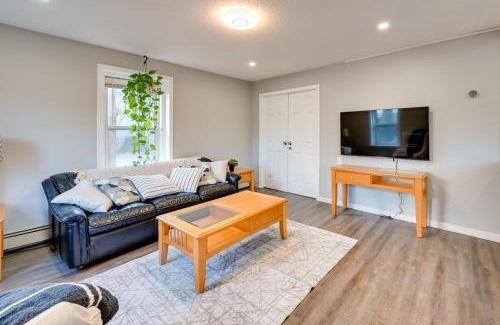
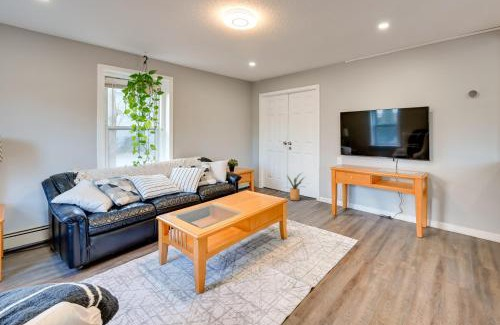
+ house plant [284,171,306,201]
